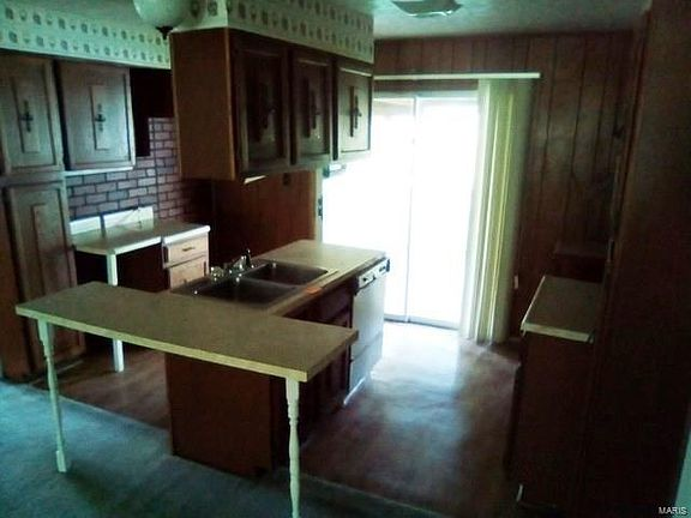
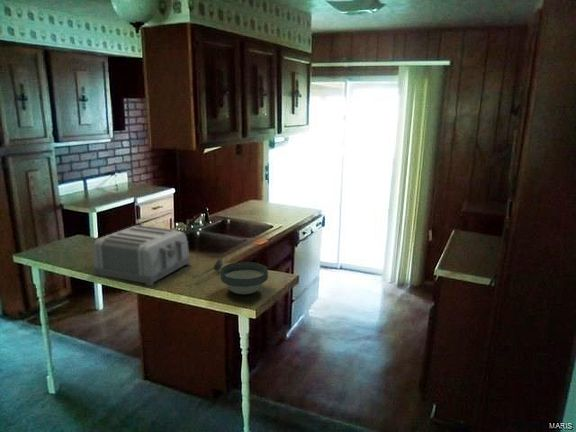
+ bowl [220,261,269,295]
+ toaster [92,224,191,287]
+ soupspoon [191,256,223,280]
